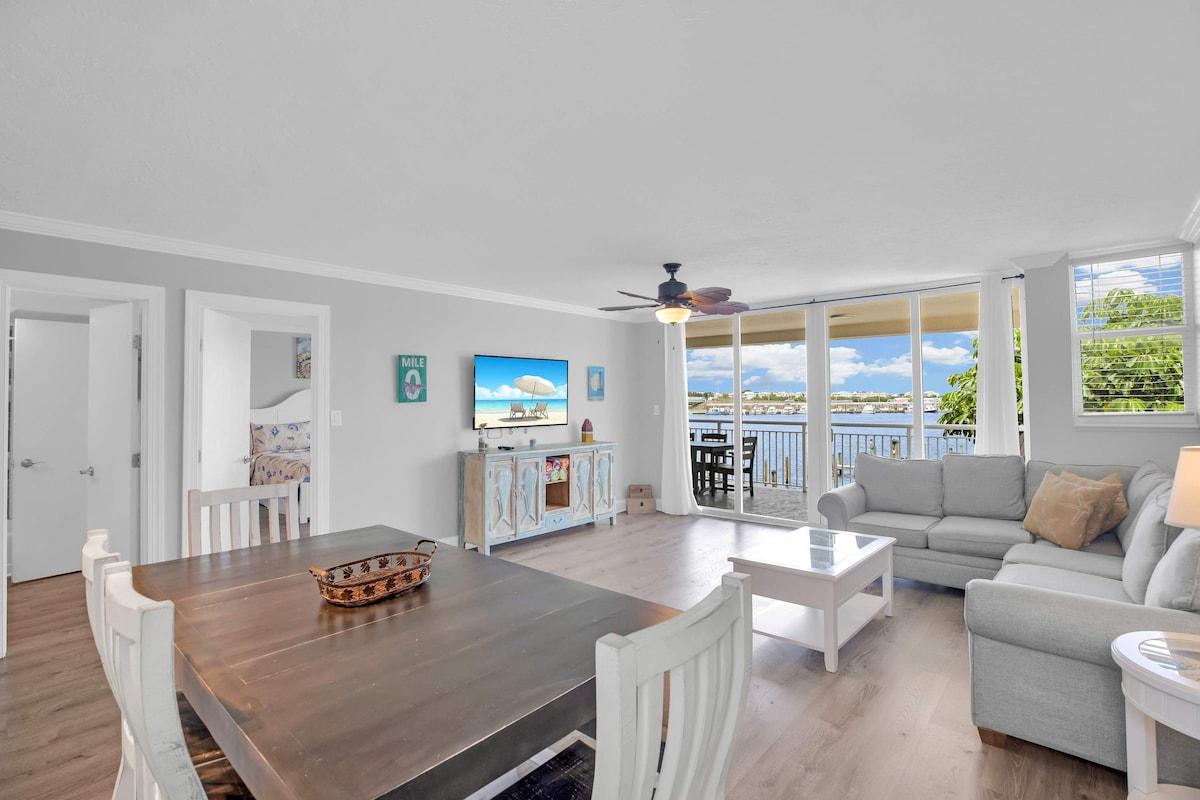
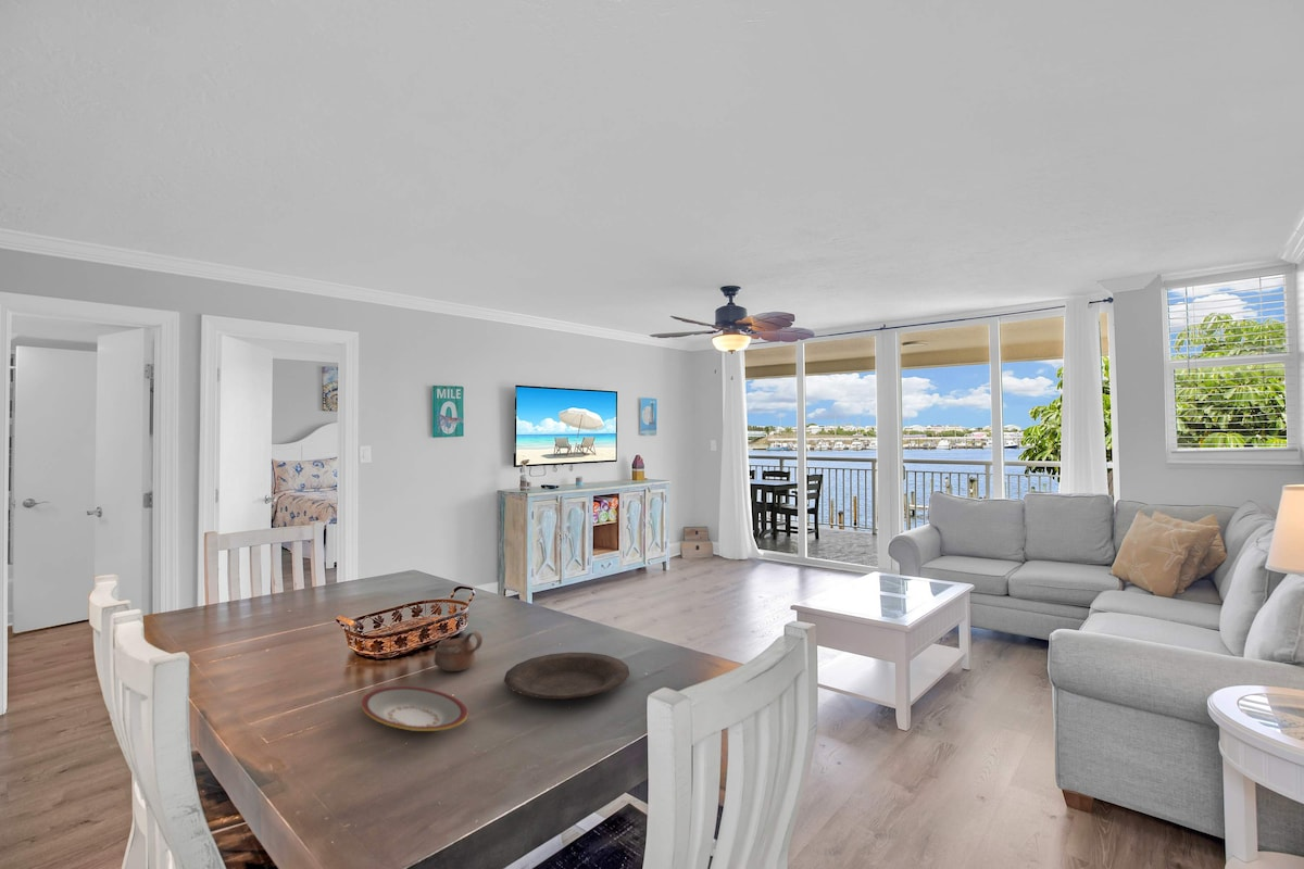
+ cup [432,630,484,672]
+ plate [503,652,630,701]
+ plate [361,685,468,732]
